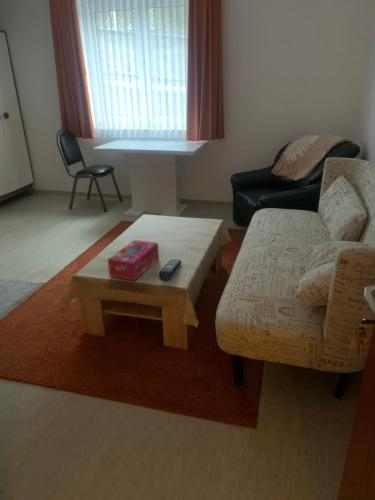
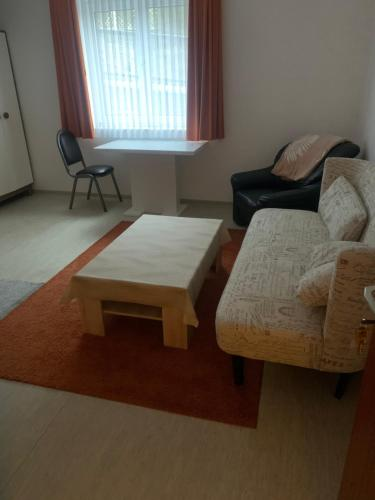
- tissue box [106,239,160,282]
- remote control [158,258,182,281]
